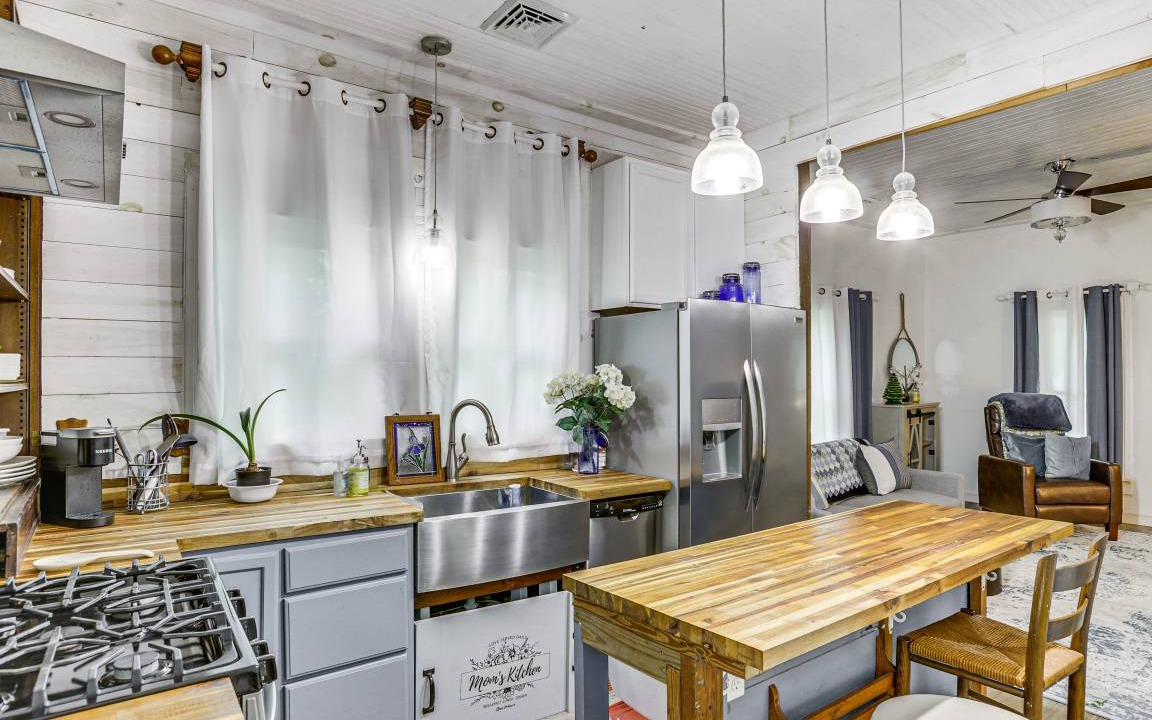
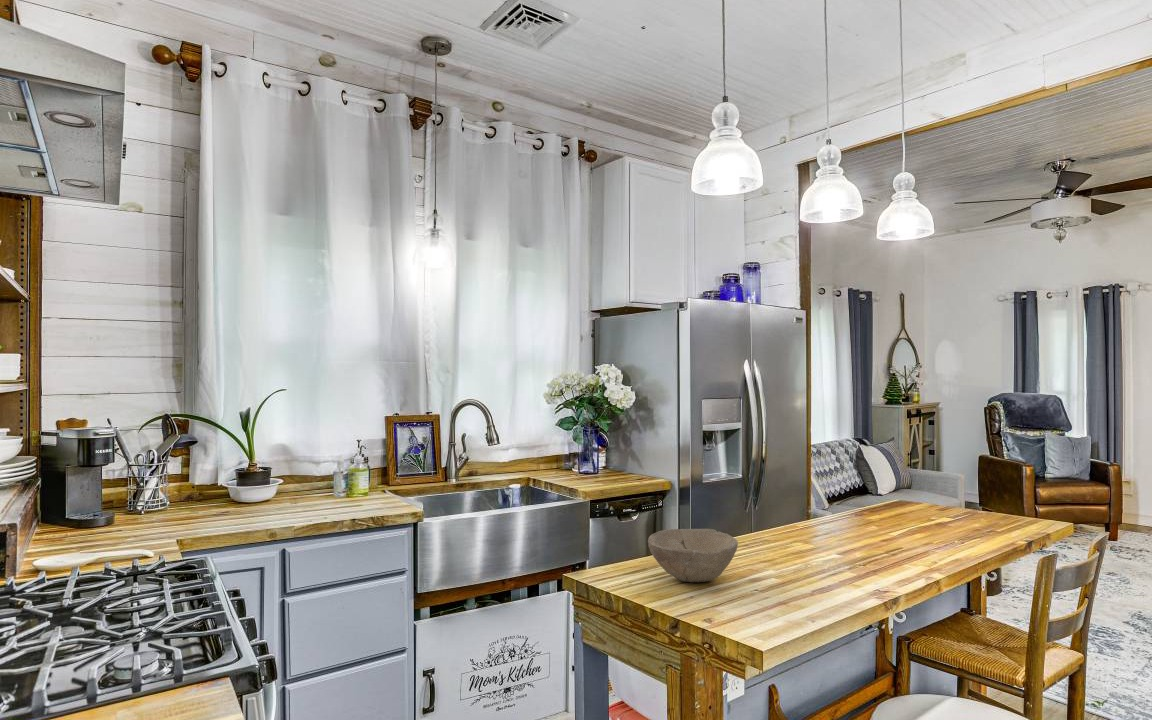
+ bowl [647,528,739,583]
